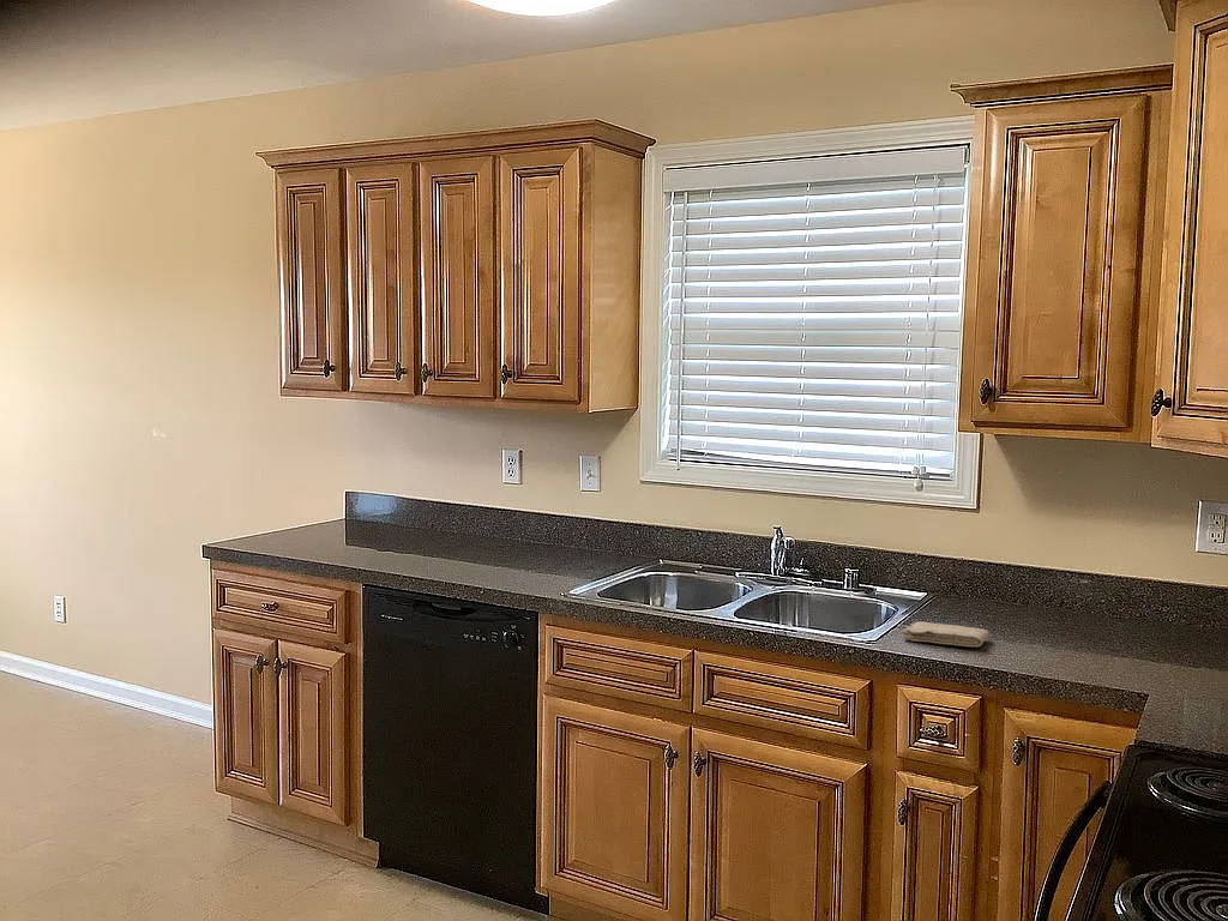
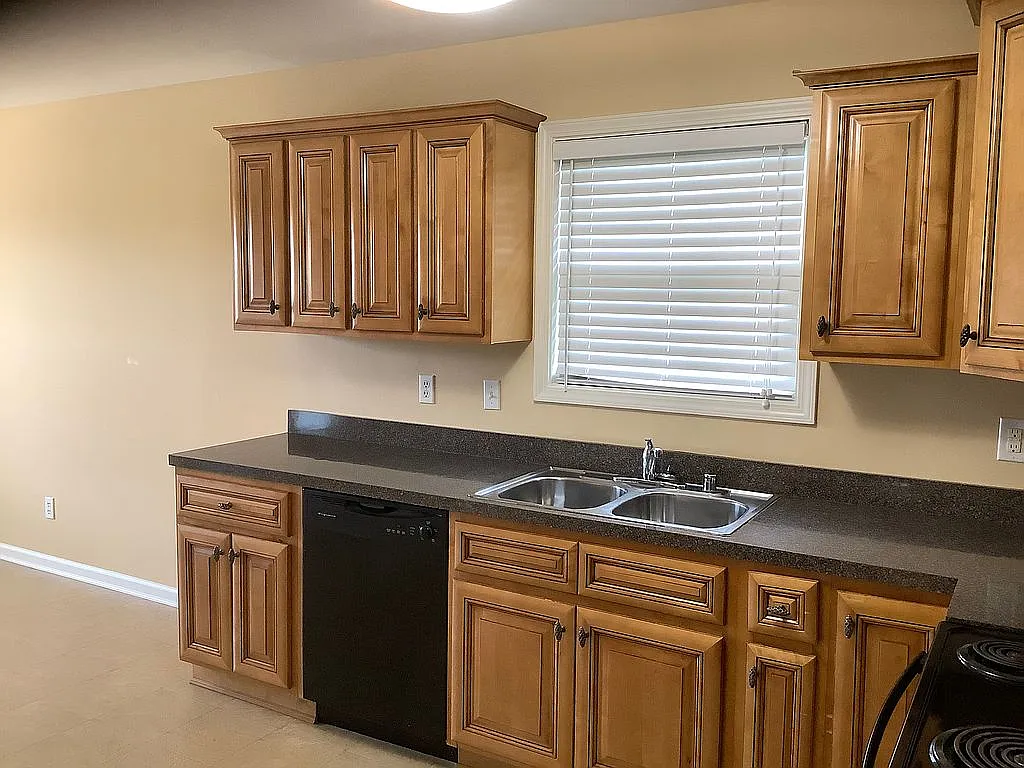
- washcloth [901,620,991,649]
